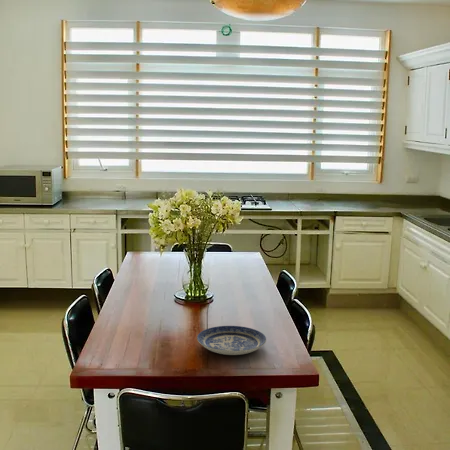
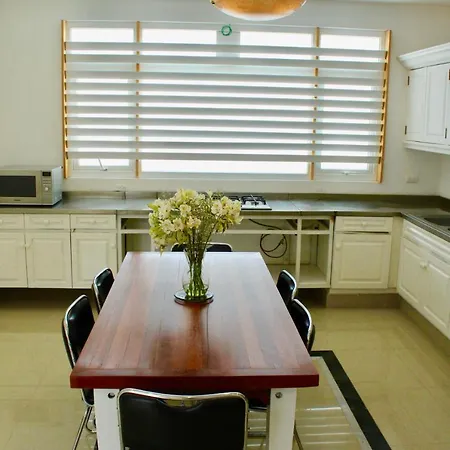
- plate [196,325,267,356]
